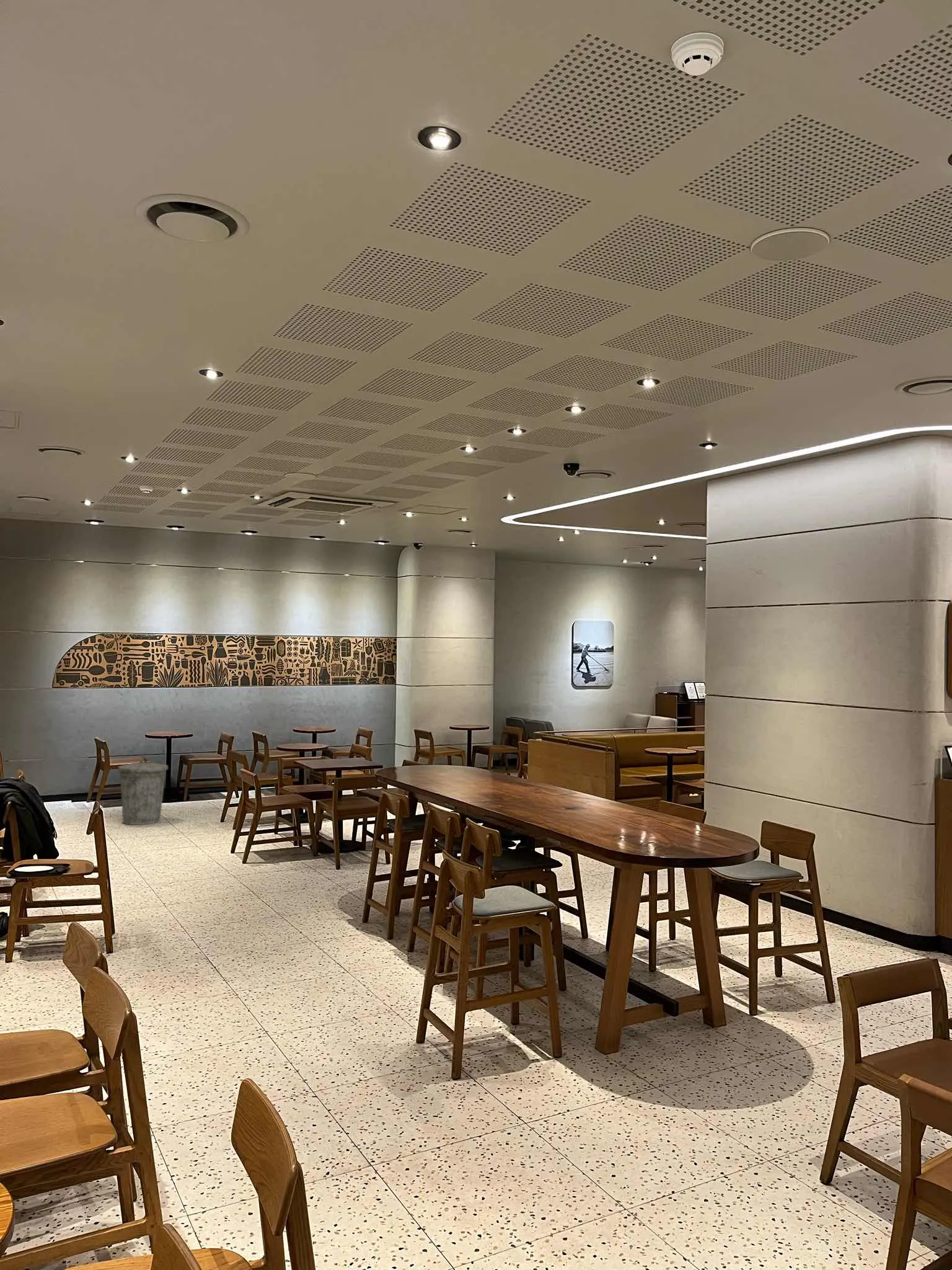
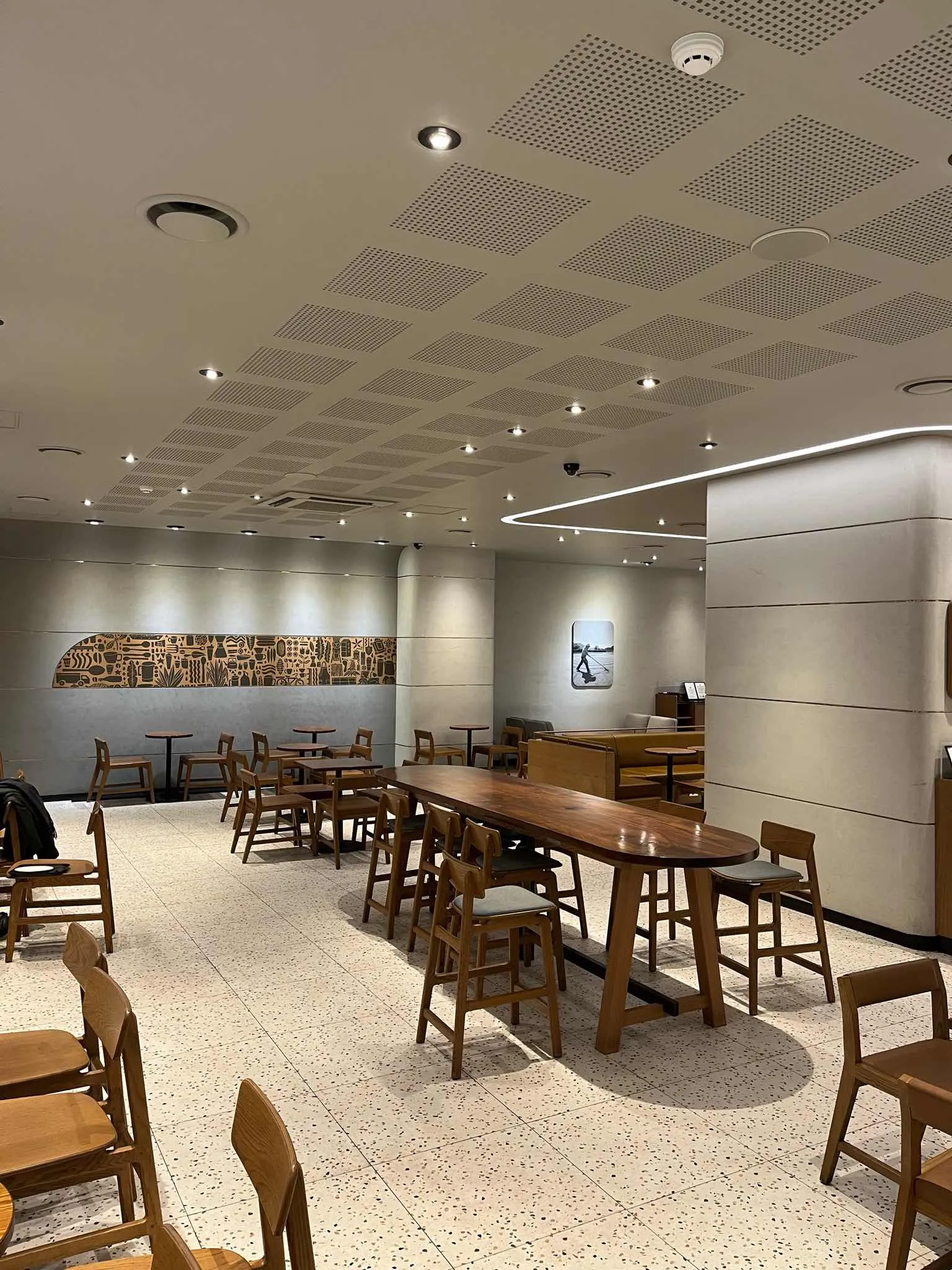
- trash can [118,758,169,825]
